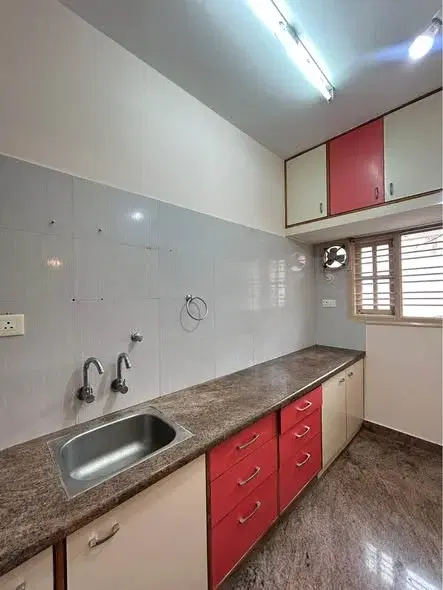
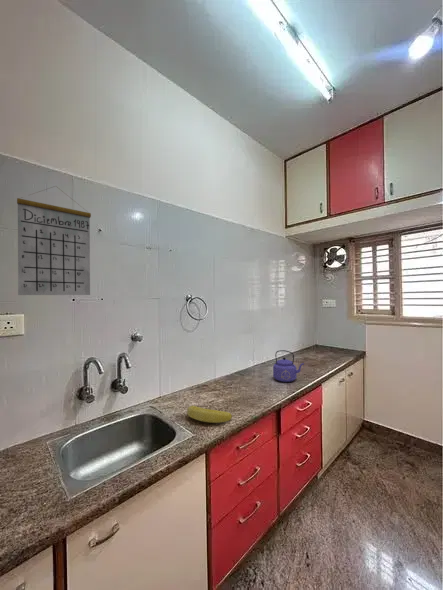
+ banana [186,405,233,424]
+ kettle [272,349,305,383]
+ calendar [16,185,92,296]
